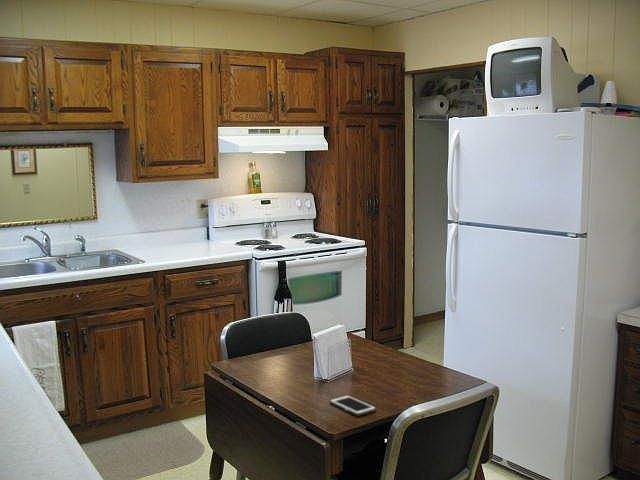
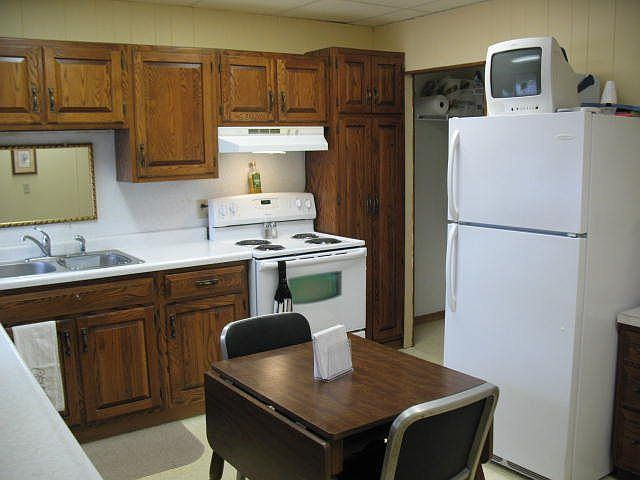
- cell phone [329,394,377,417]
